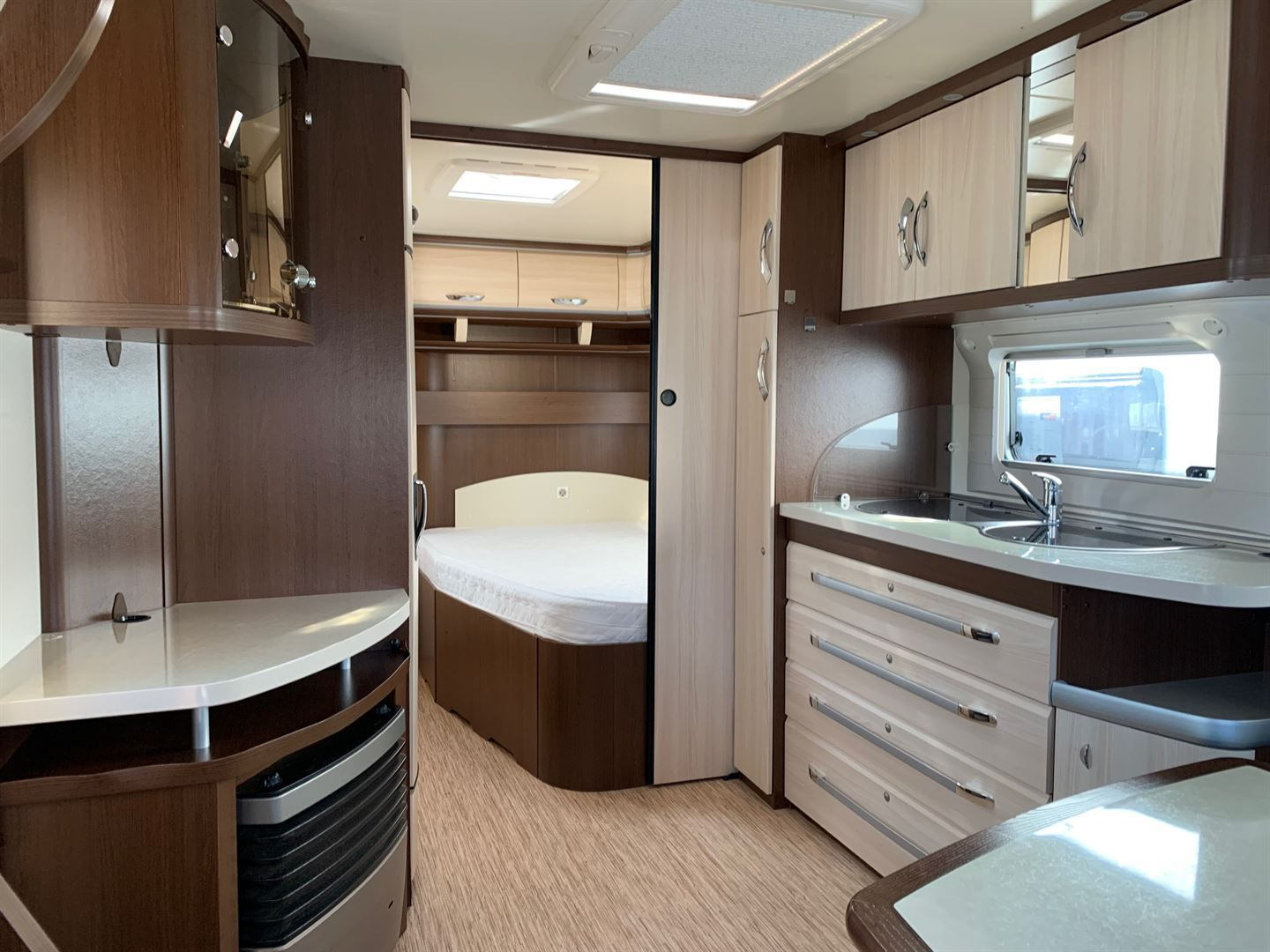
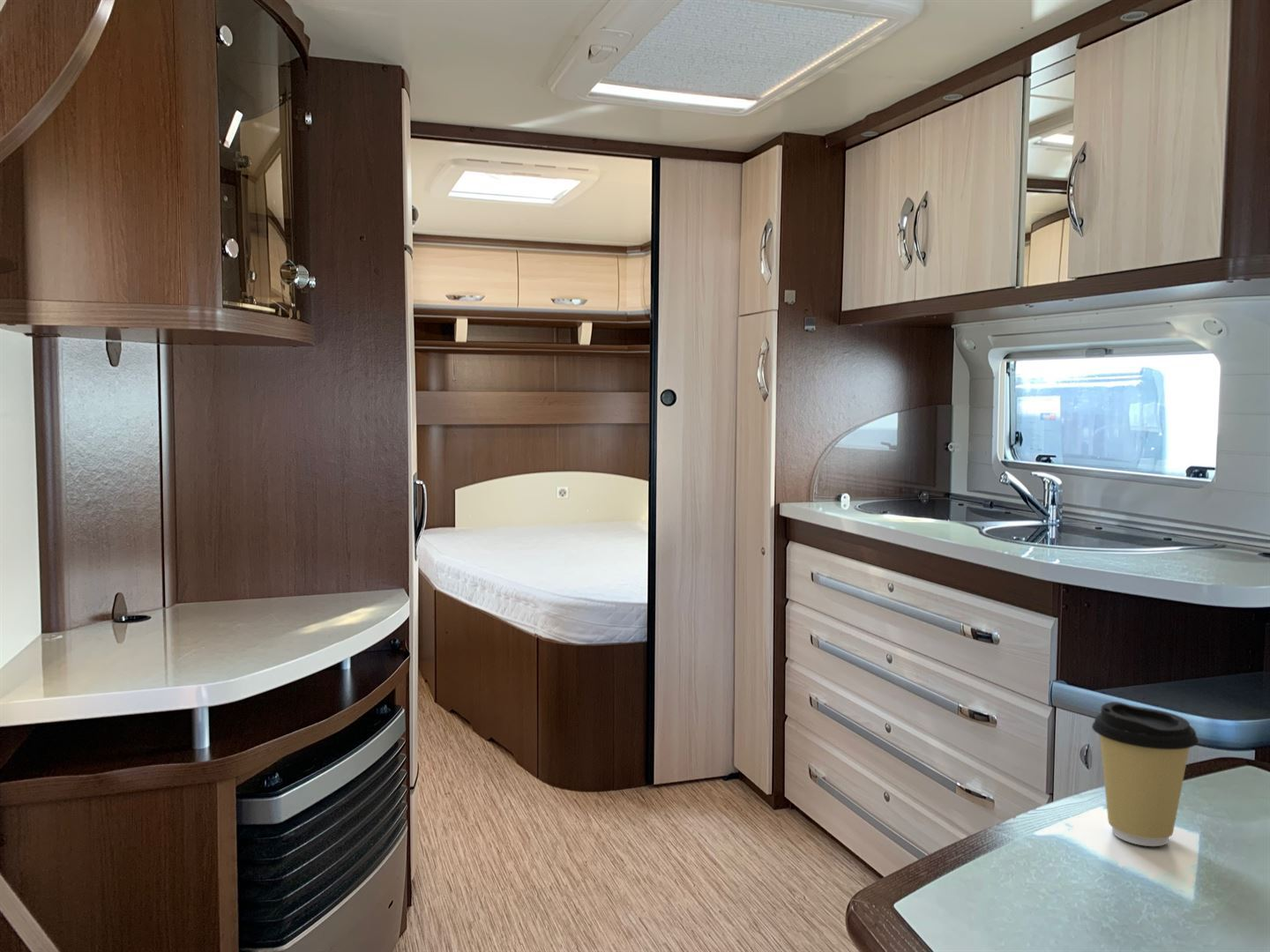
+ coffee cup [1091,701,1199,847]
